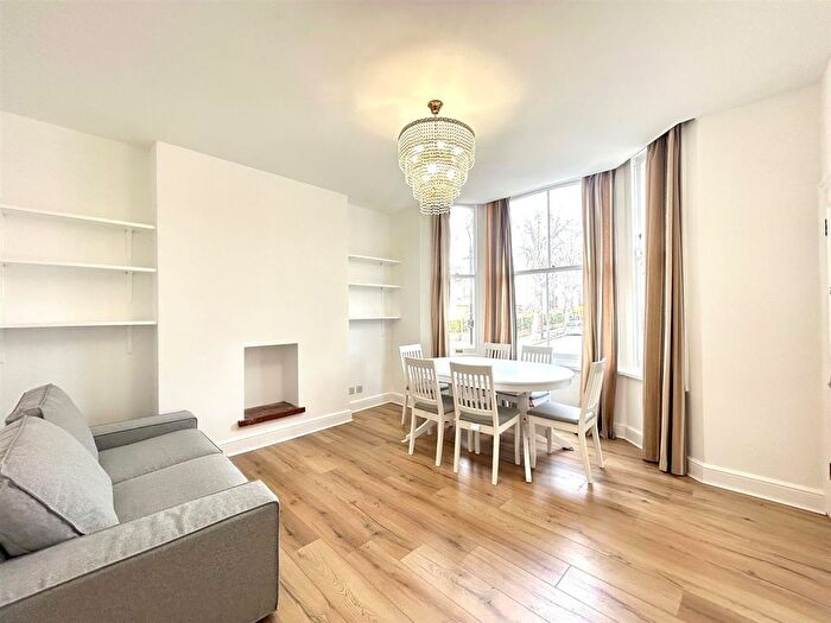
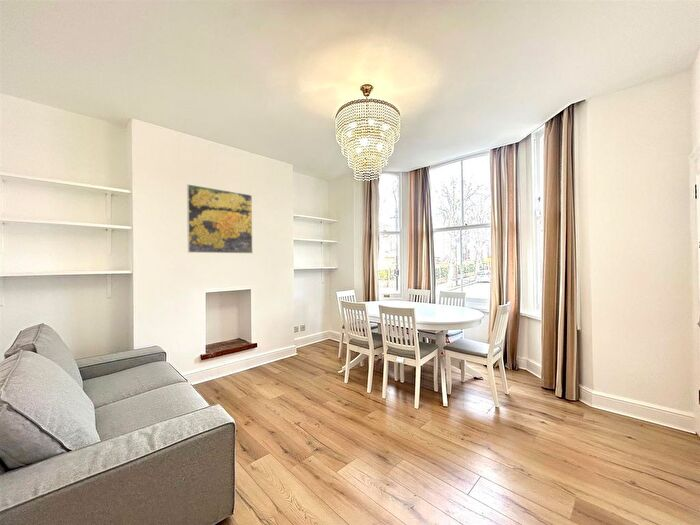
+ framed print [186,183,254,254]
